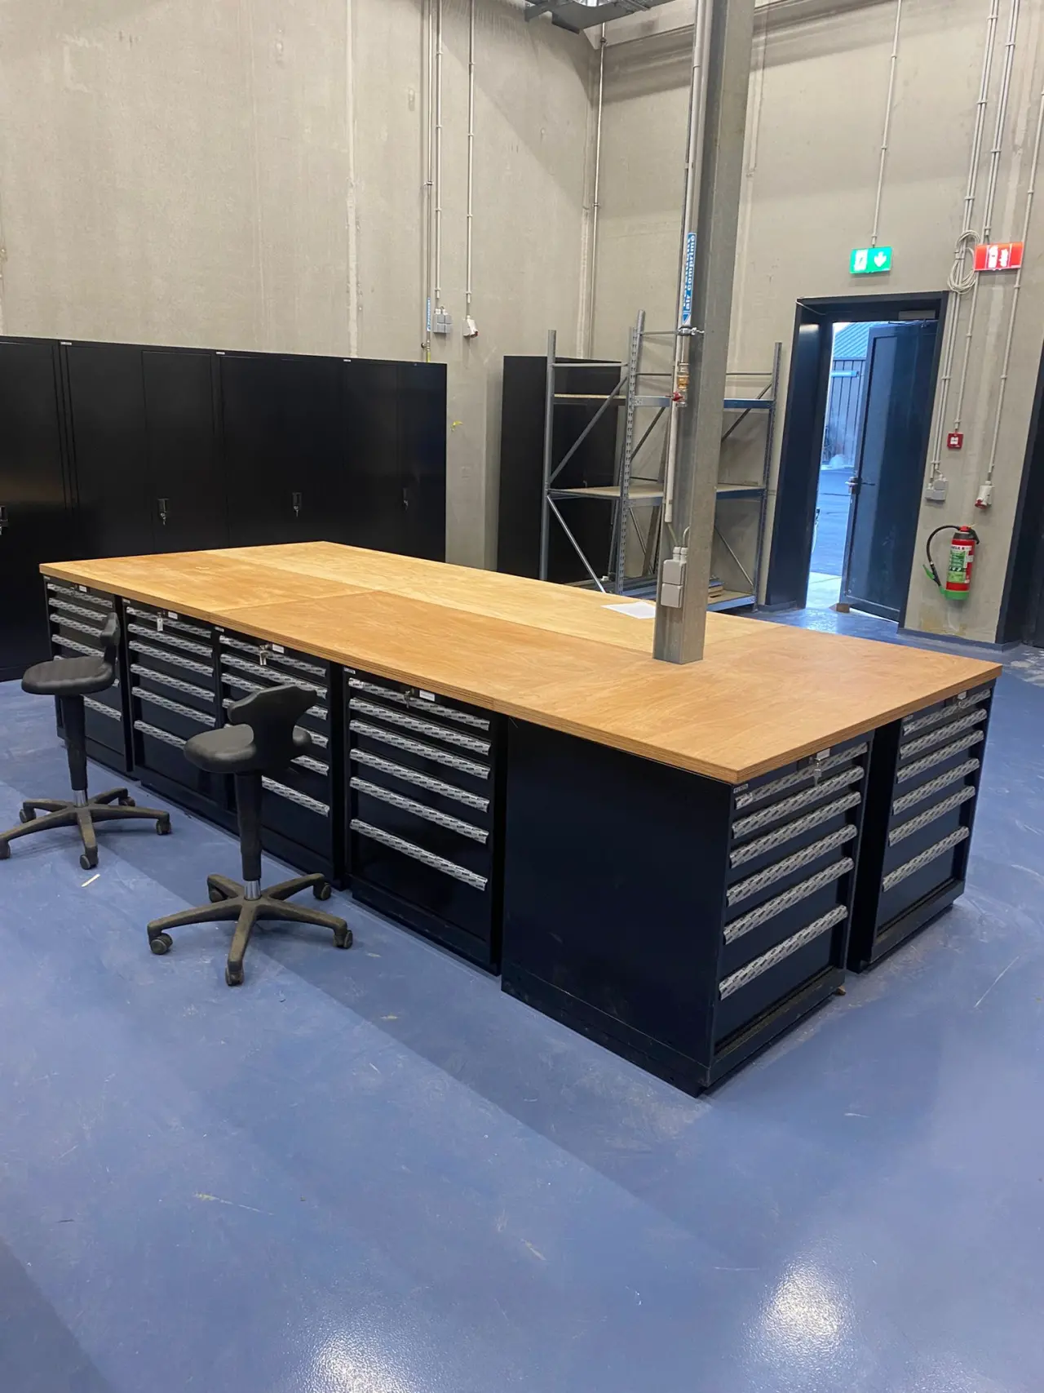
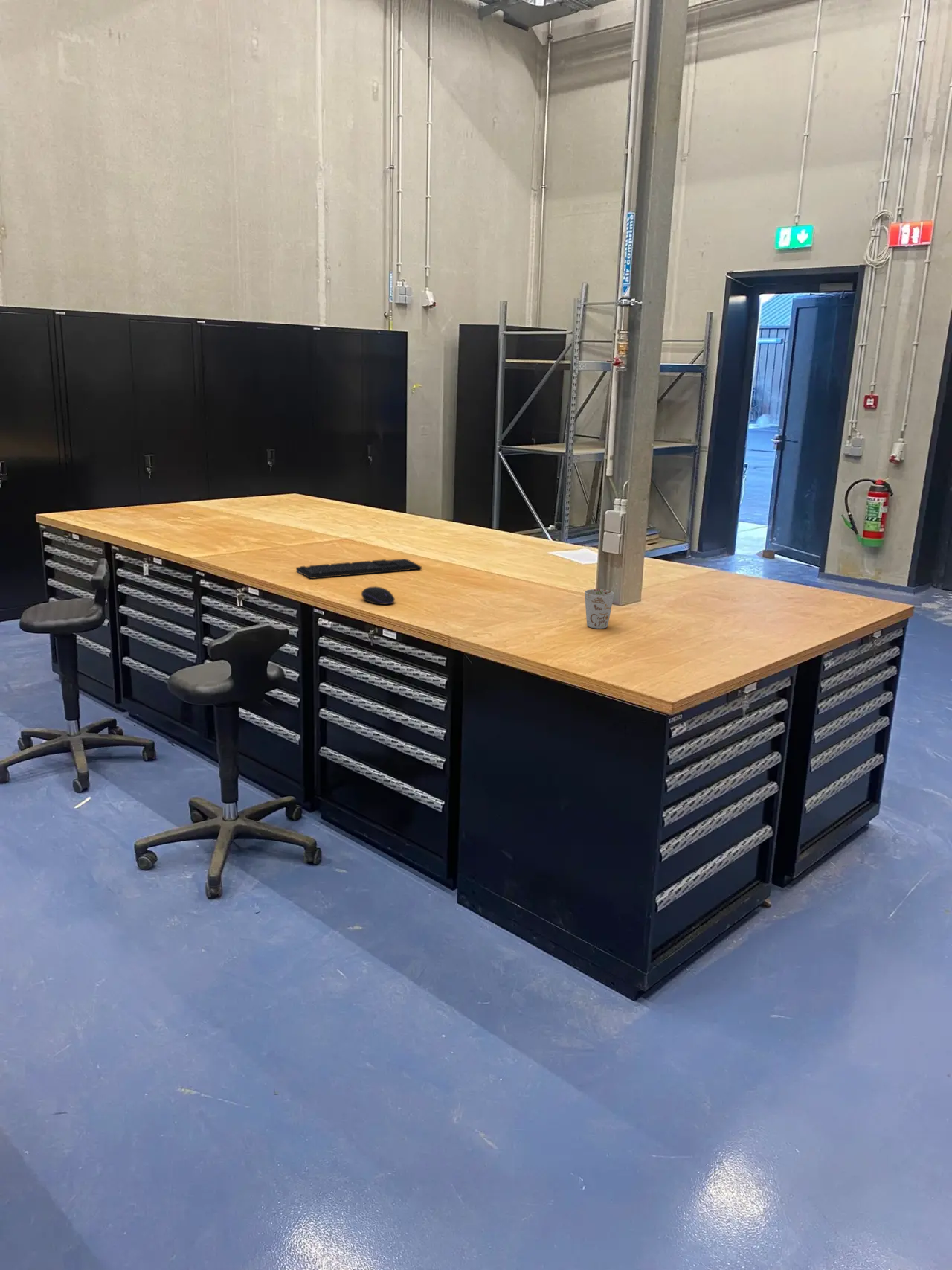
+ computer mouse [361,586,396,606]
+ keyboard [295,558,422,580]
+ mug [584,589,614,629]
